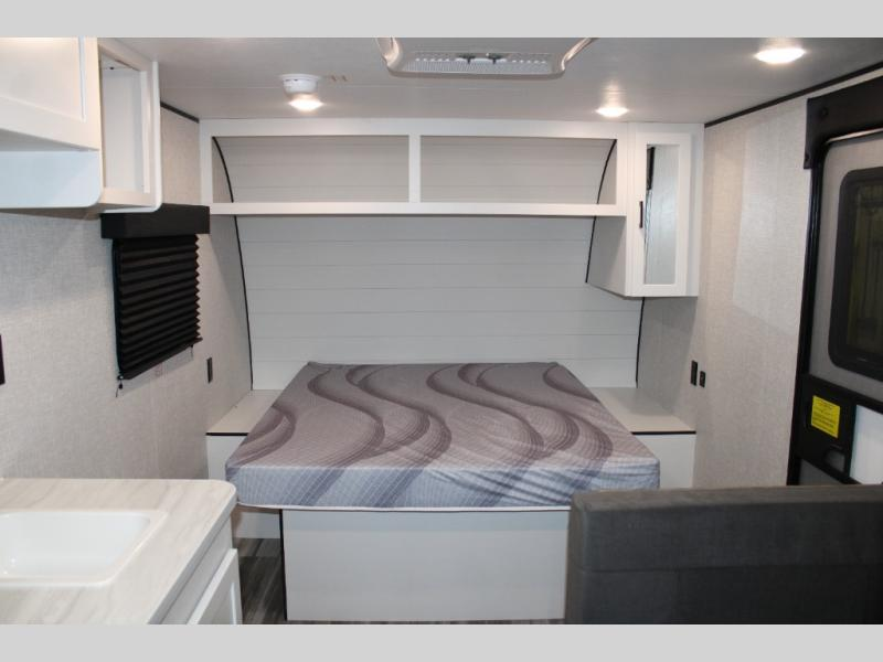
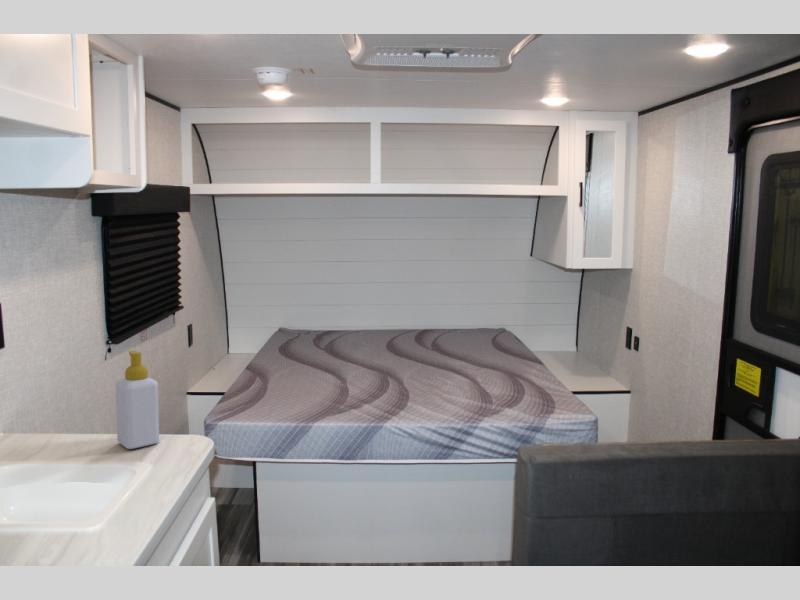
+ soap bottle [115,350,160,450]
